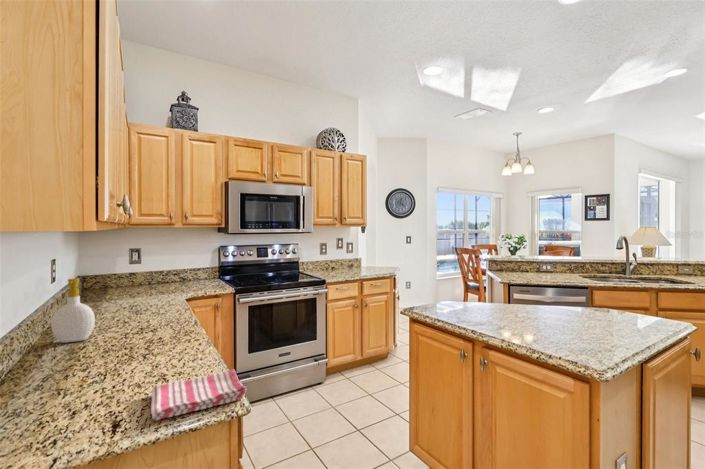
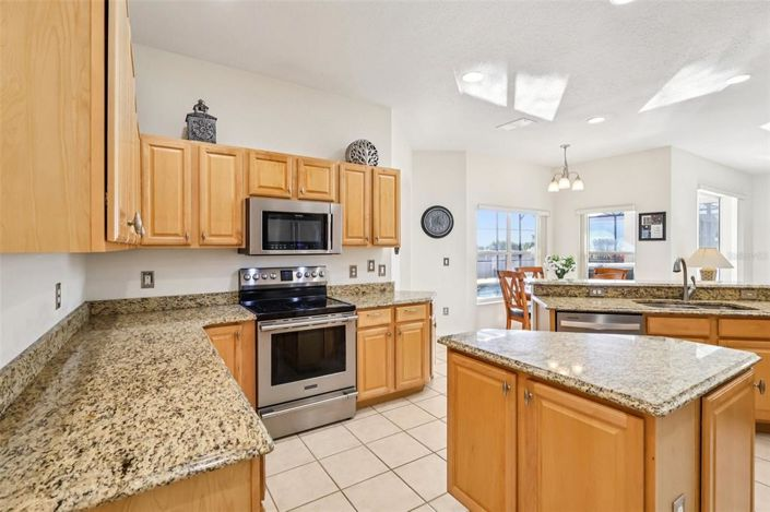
- dish towel [150,368,247,421]
- soap bottle [50,277,96,344]
